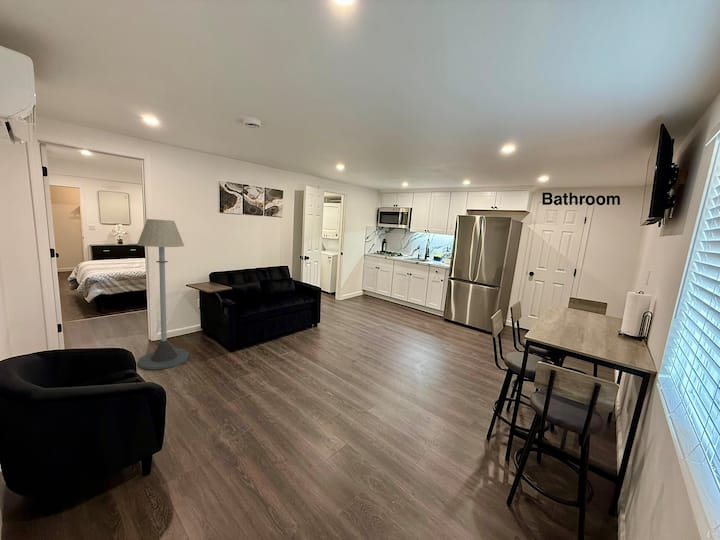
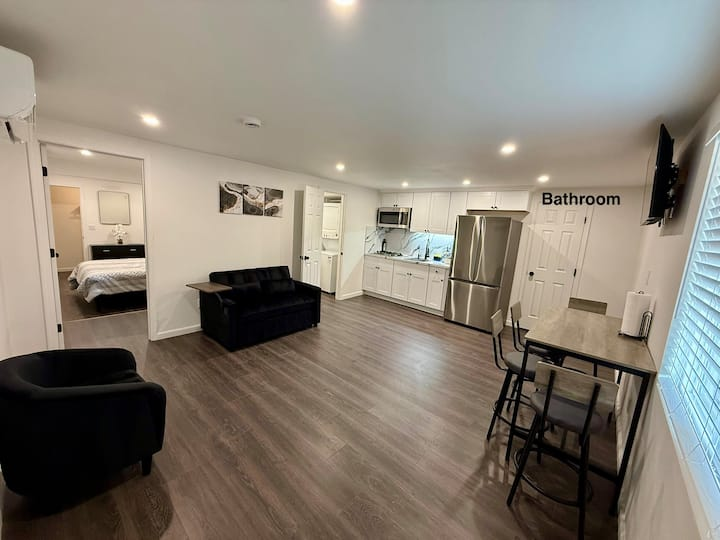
- floor lamp [136,218,190,371]
